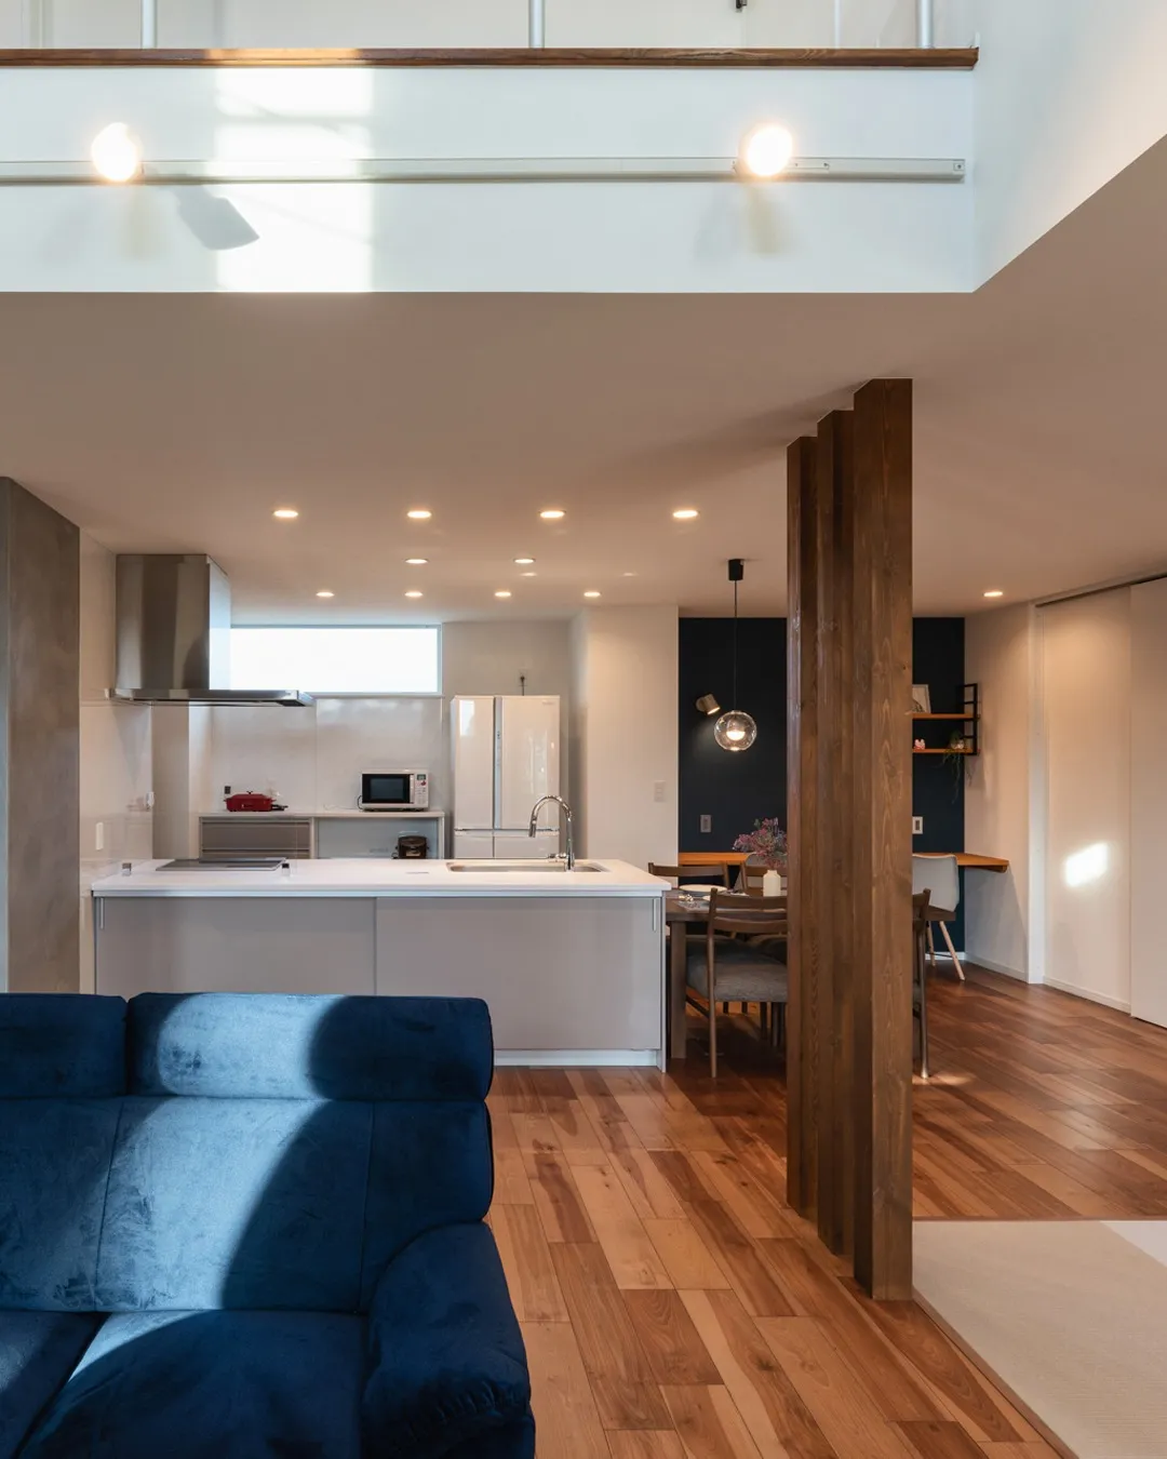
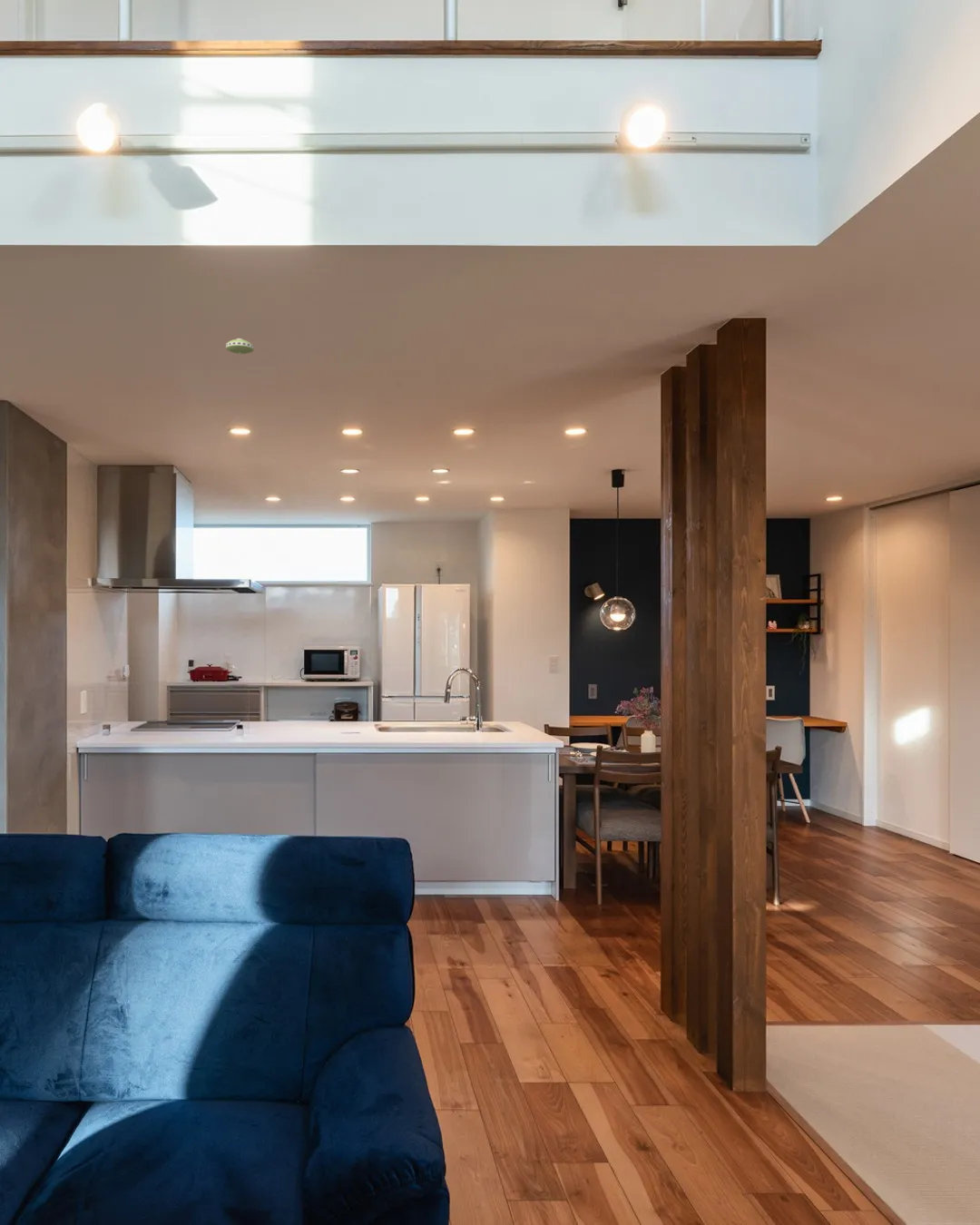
+ smoke detector [225,338,255,355]
